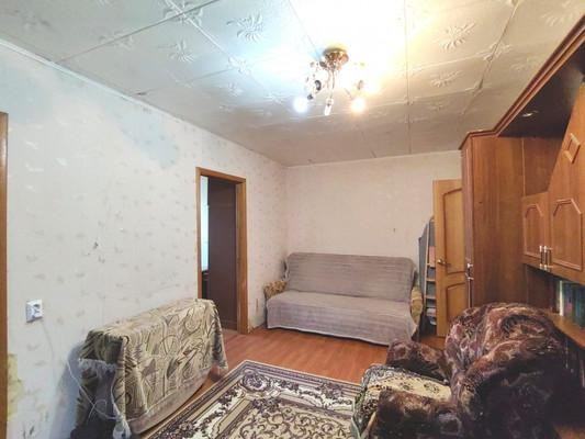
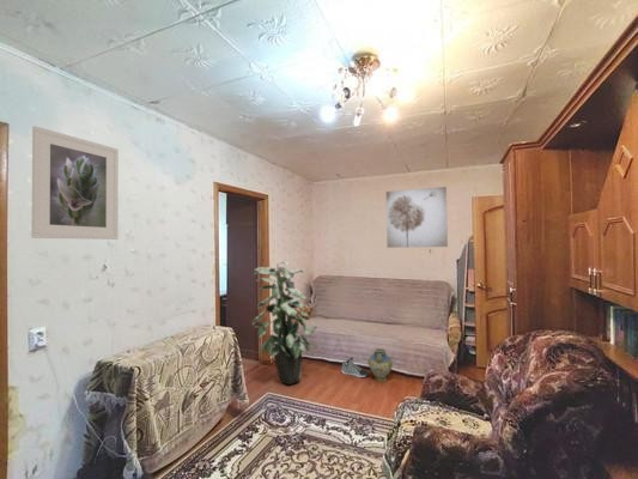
+ wall art [385,186,449,249]
+ sneaker [341,357,370,378]
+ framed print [30,125,120,241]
+ ceramic jug [367,346,394,383]
+ indoor plant [251,260,318,386]
